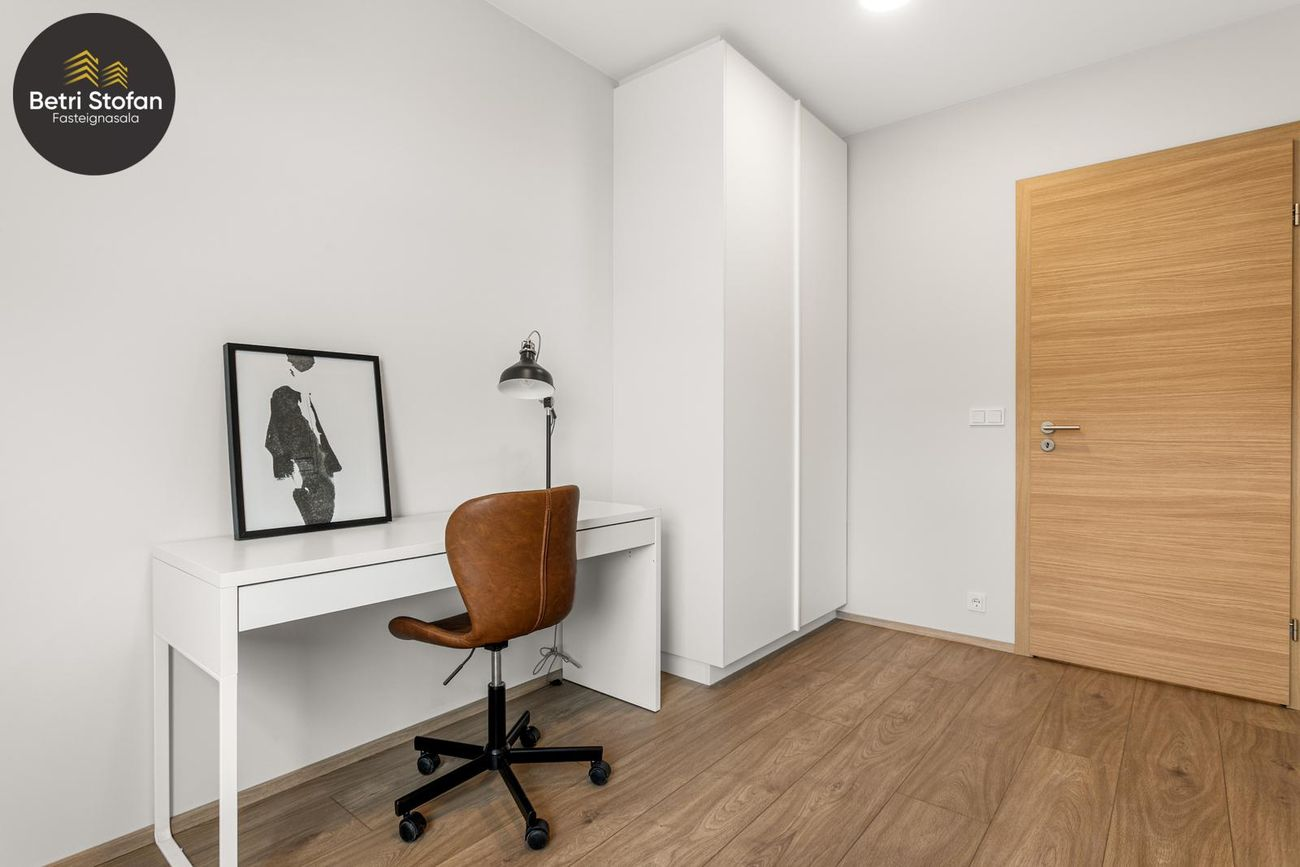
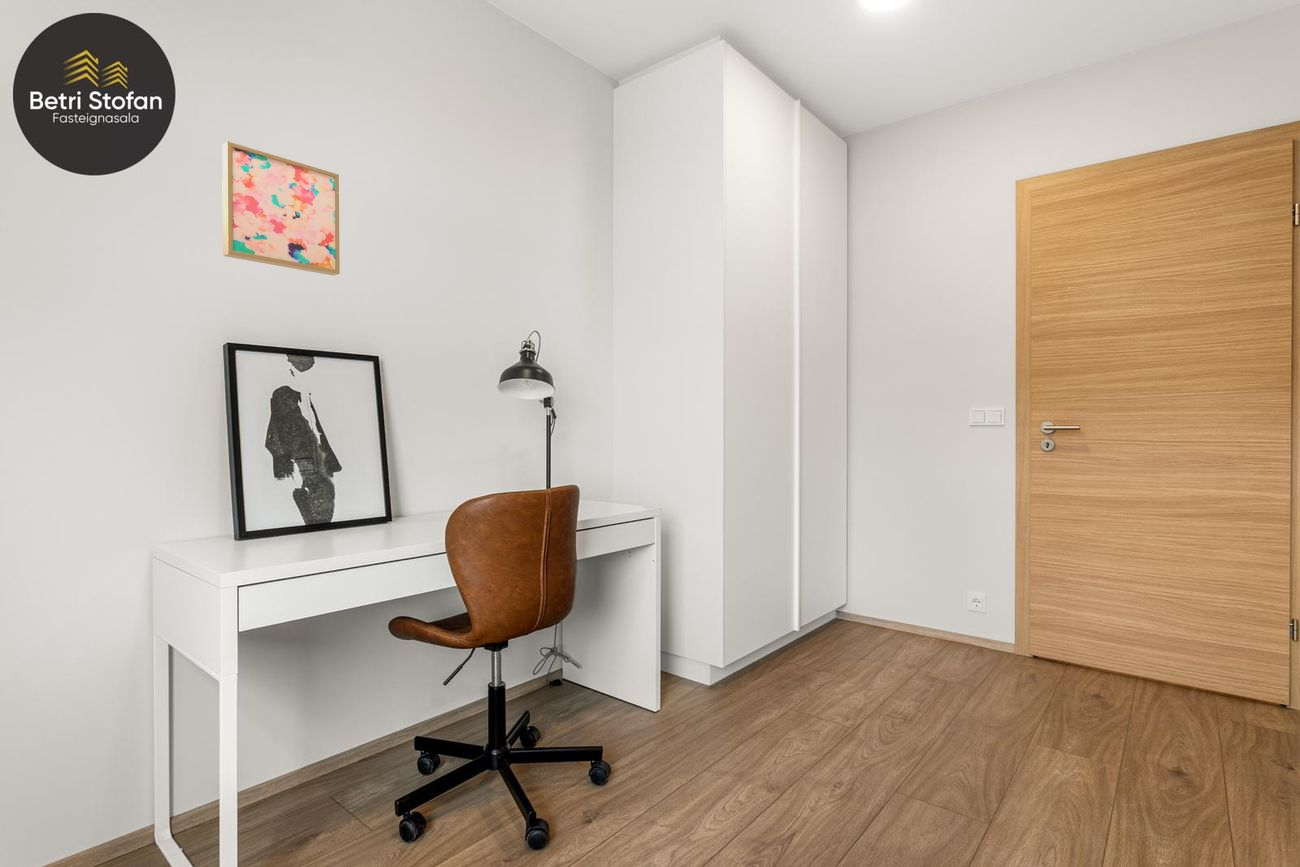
+ wall art [221,140,341,277]
